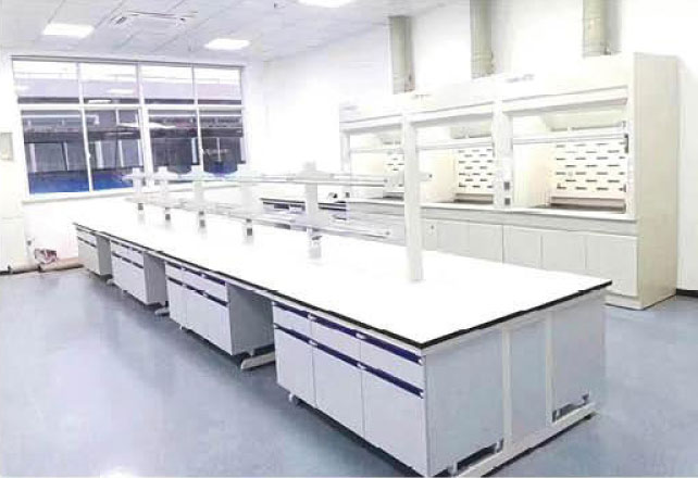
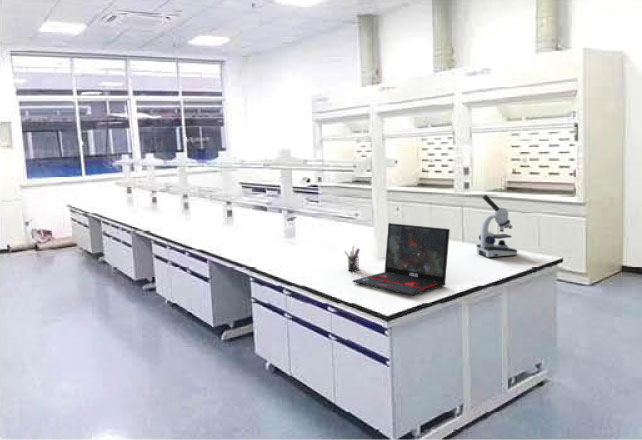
+ microscope [476,194,518,259]
+ pen holder [343,245,361,272]
+ laptop [351,222,451,297]
